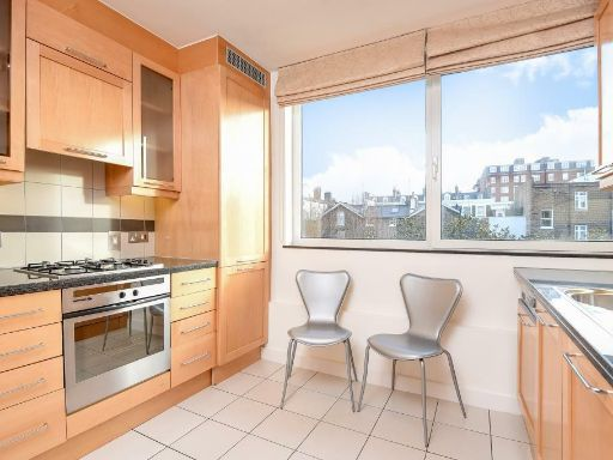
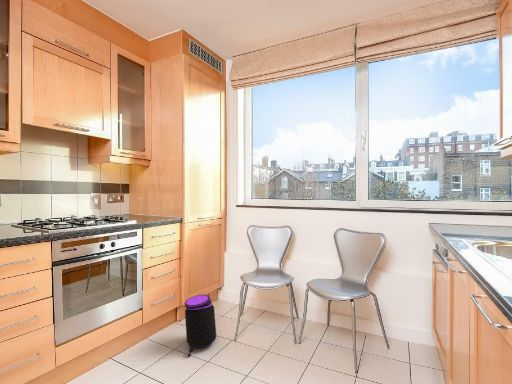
+ trash can [184,293,217,358]
